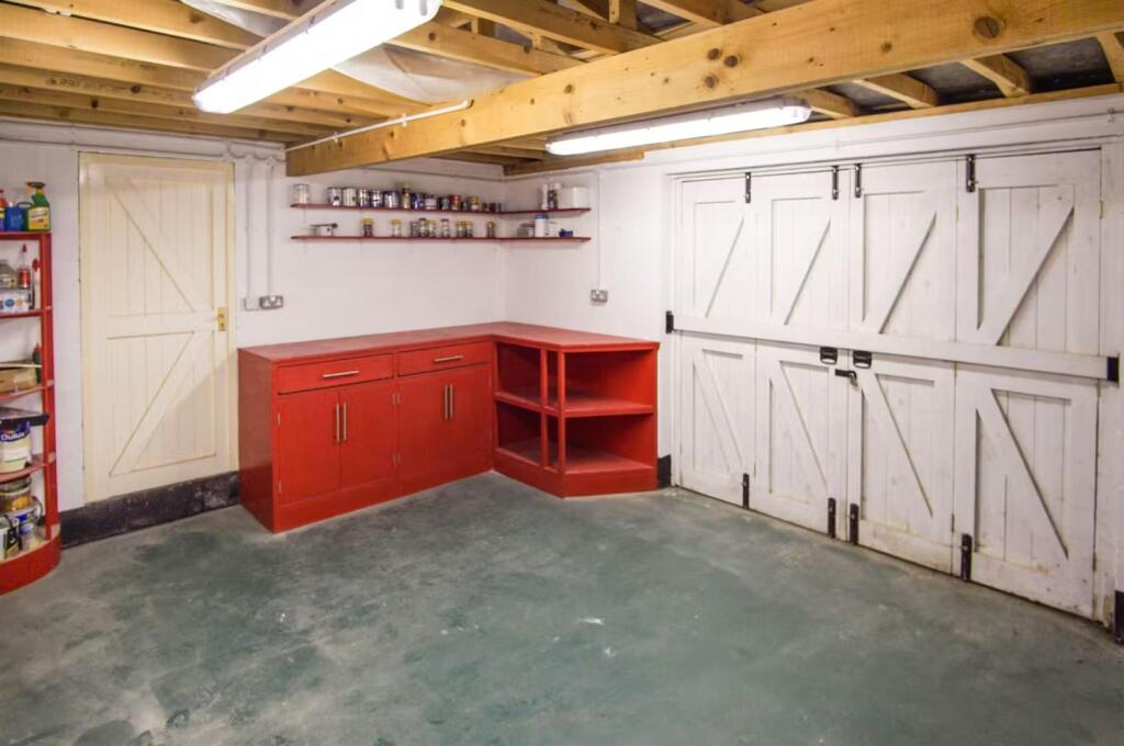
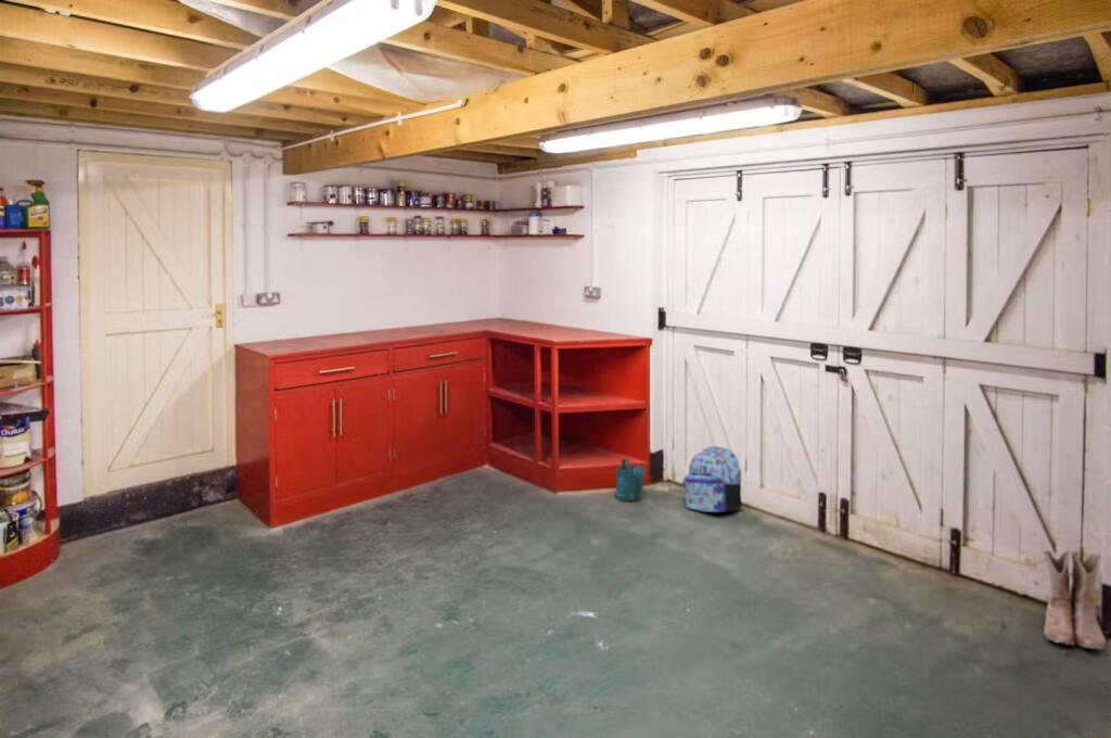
+ backpack [681,445,743,513]
+ boots [1042,547,1107,651]
+ watering can [615,457,647,502]
